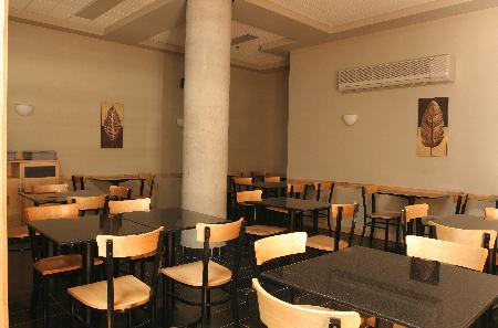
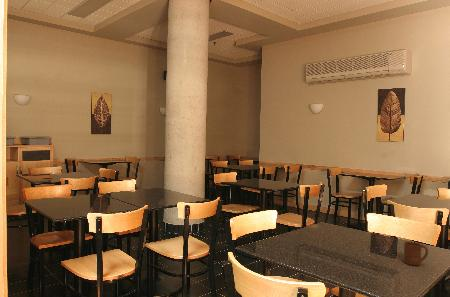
+ cup [403,241,429,266]
